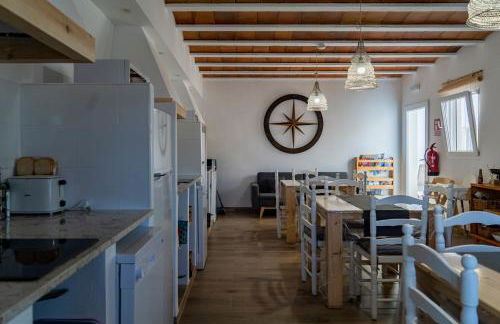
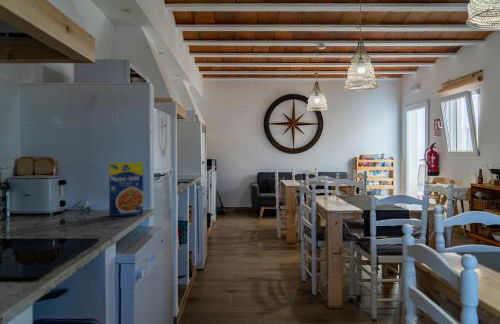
+ legume [108,161,144,217]
